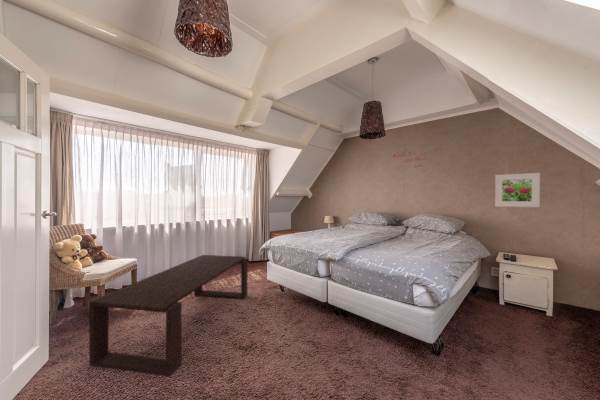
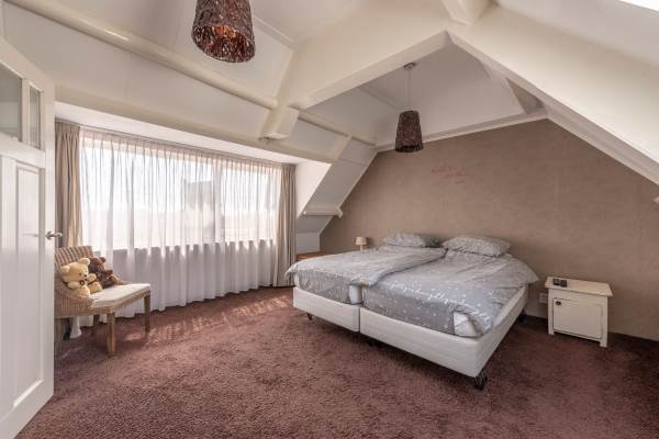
- coffee table [88,254,249,377]
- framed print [494,172,541,208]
